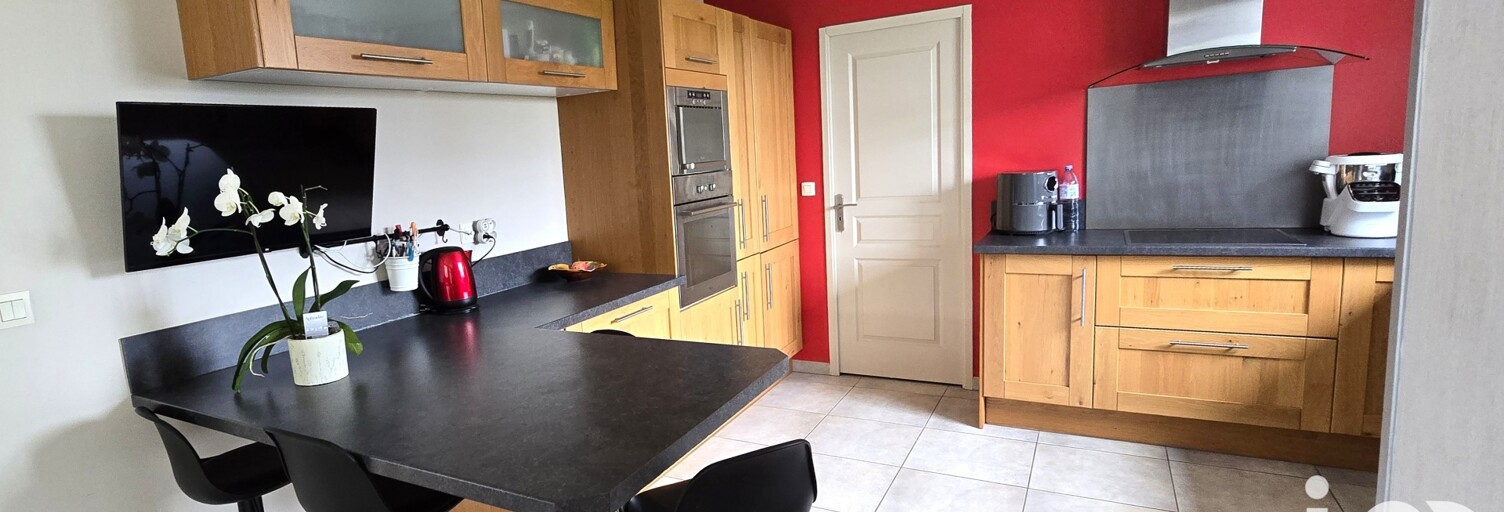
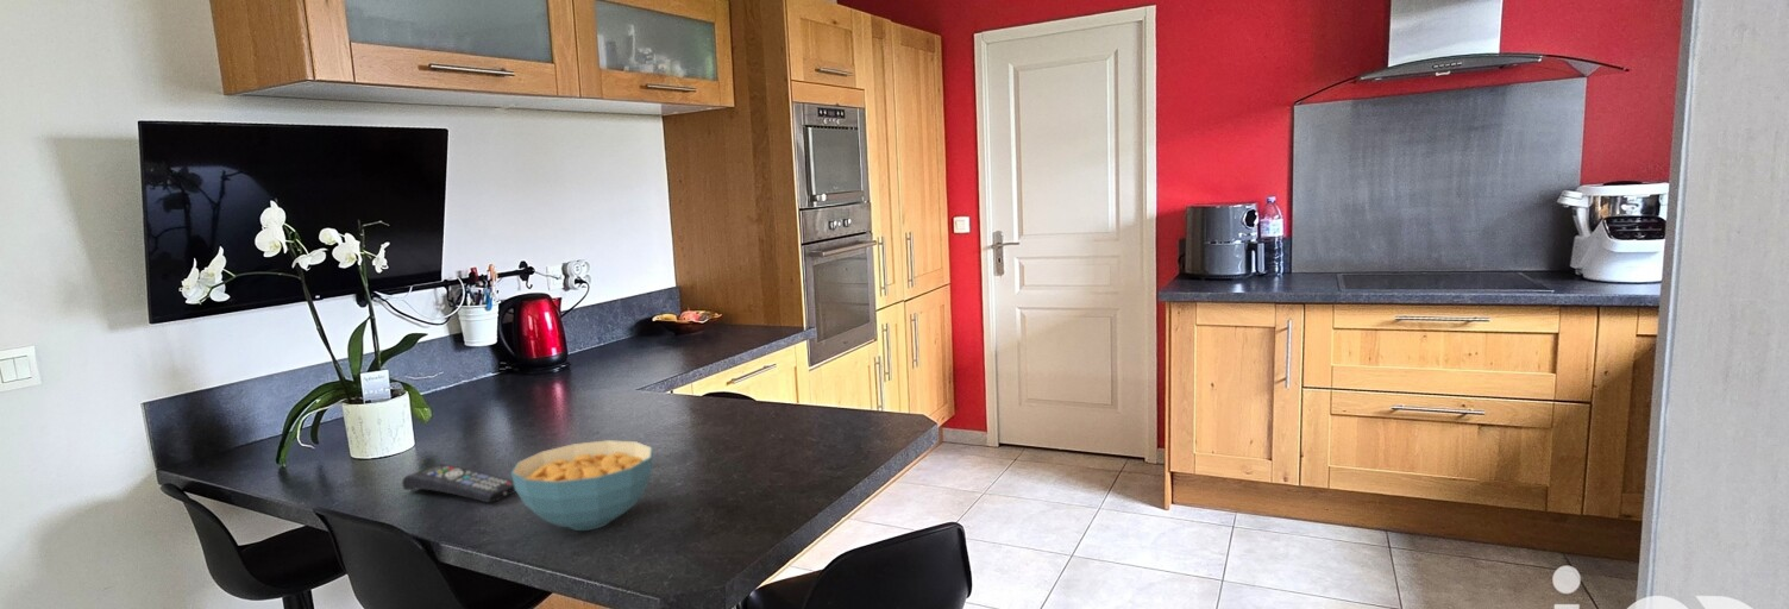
+ cereal bowl [510,439,654,532]
+ remote control [401,463,516,503]
